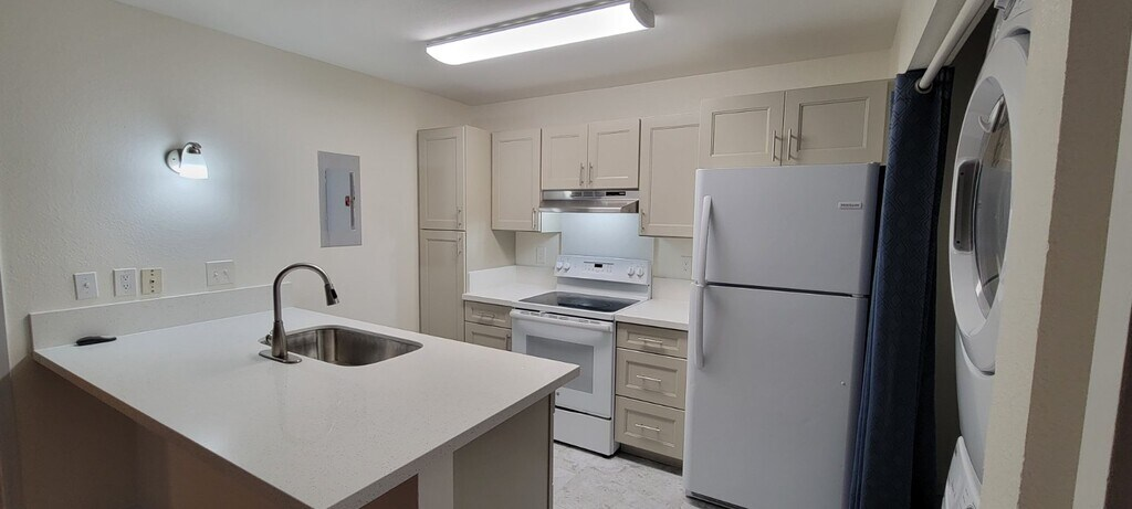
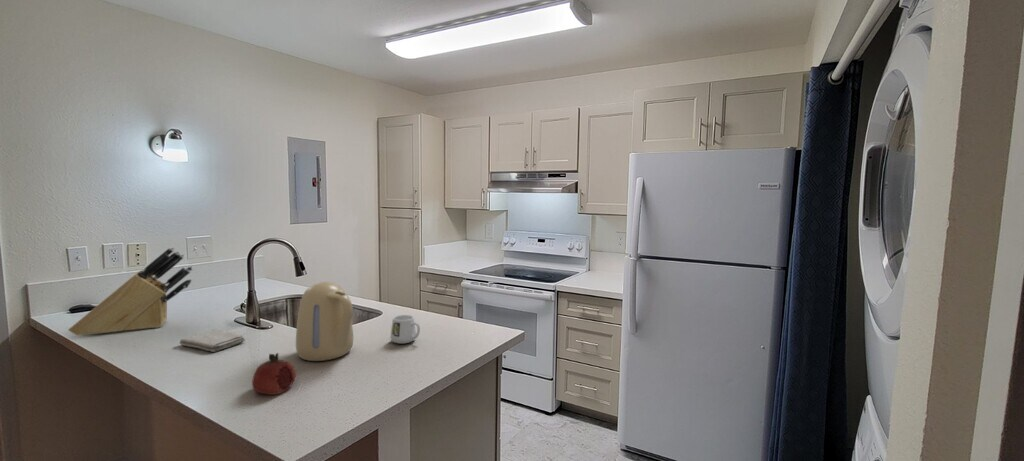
+ knife block [68,246,194,336]
+ washcloth [179,328,246,353]
+ fruit [251,352,297,396]
+ mug [389,314,421,345]
+ kettle [295,281,354,362]
